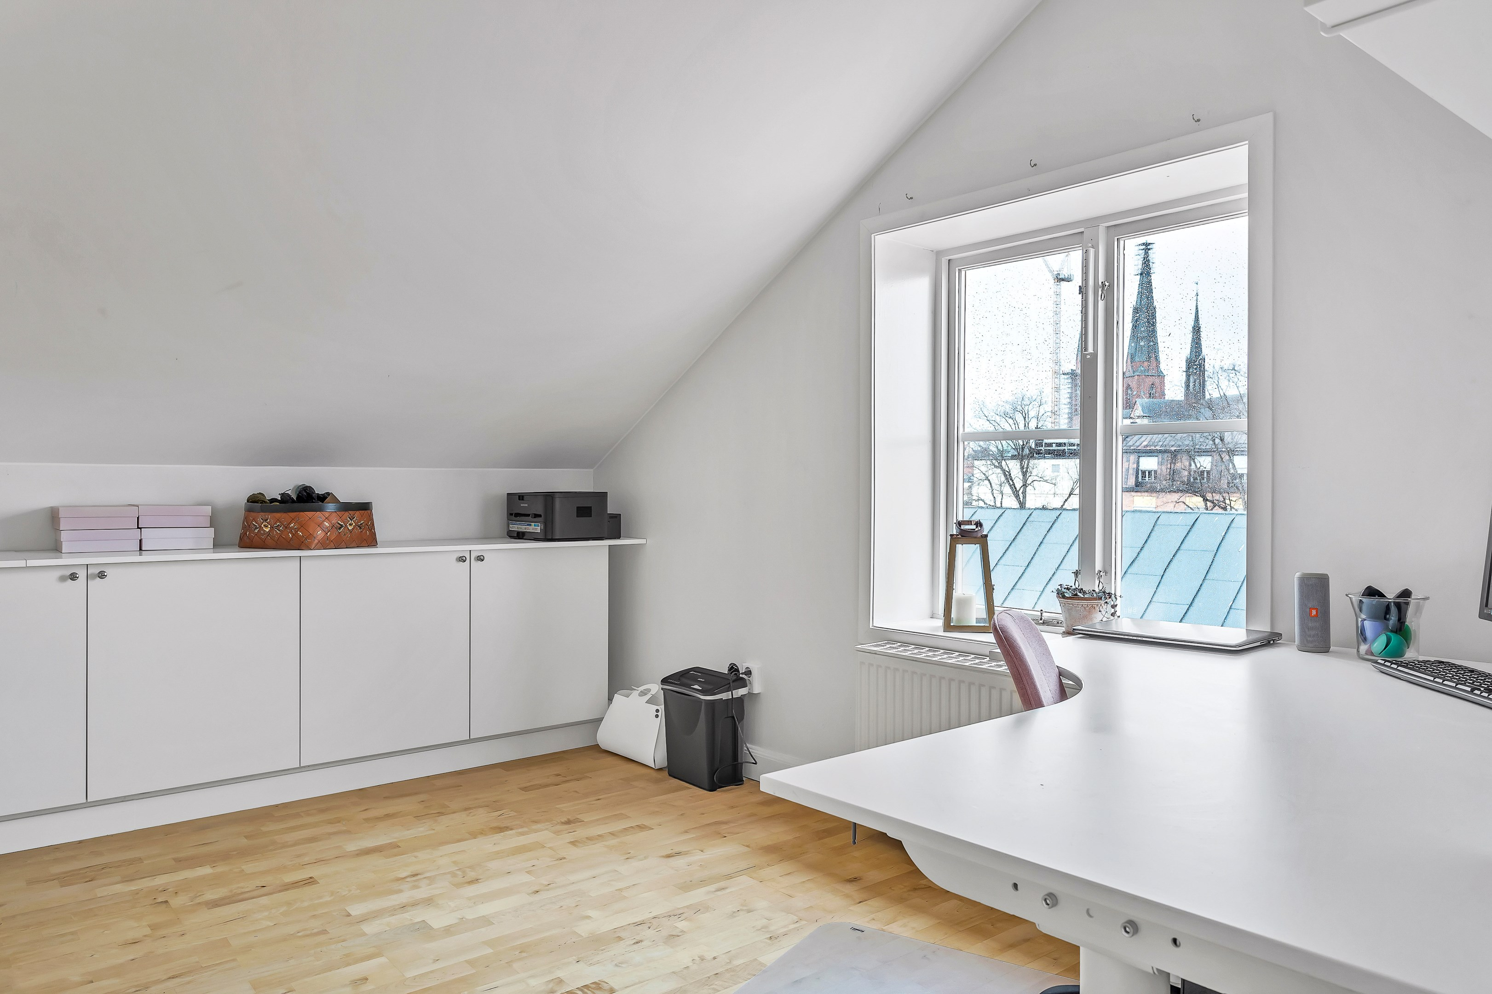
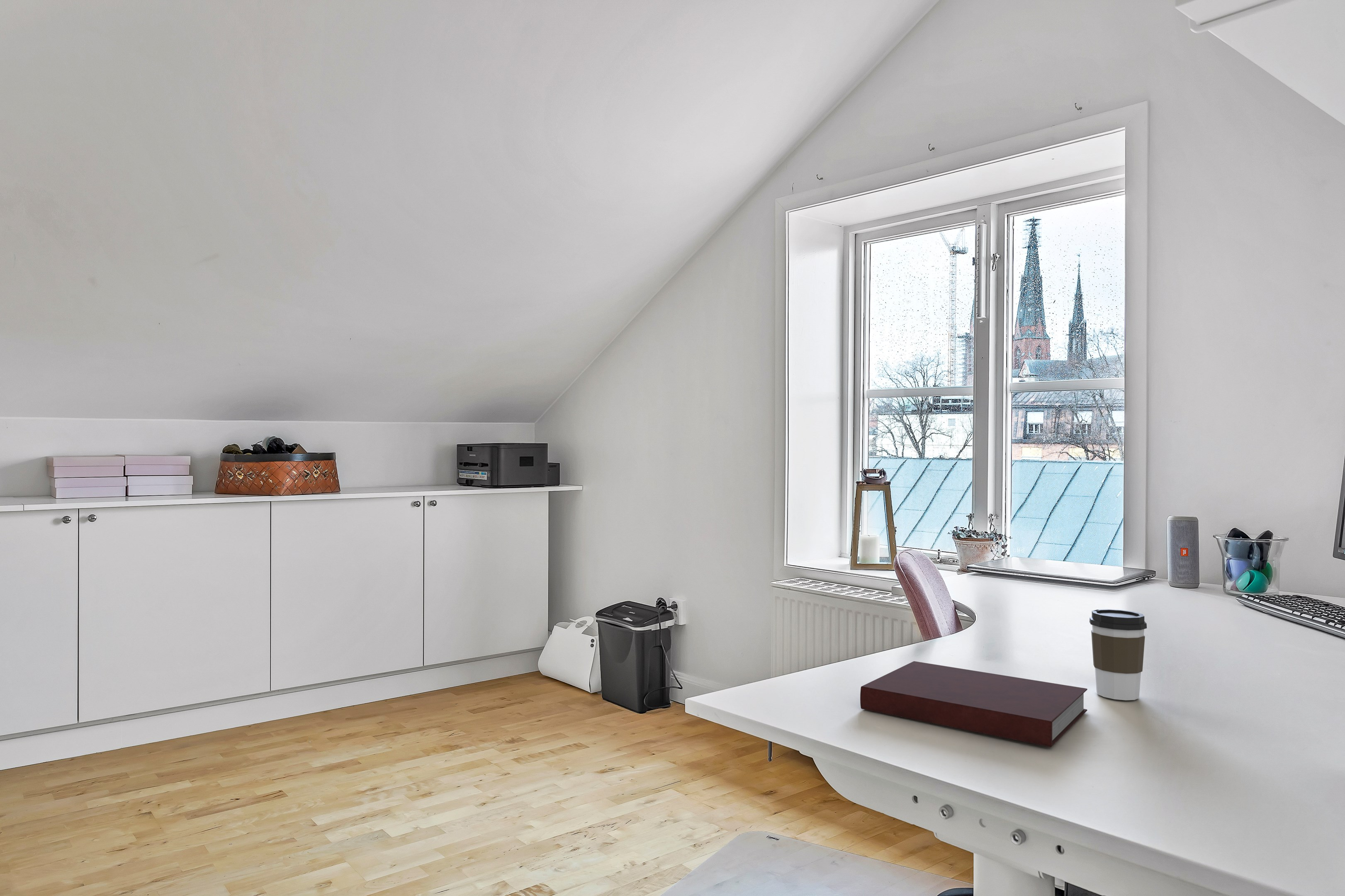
+ coffee cup [1089,609,1147,701]
+ notebook [860,661,1088,747]
